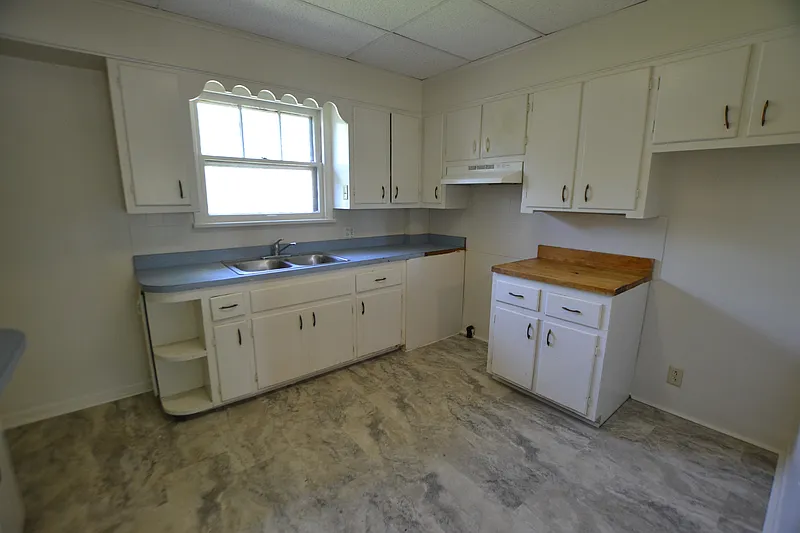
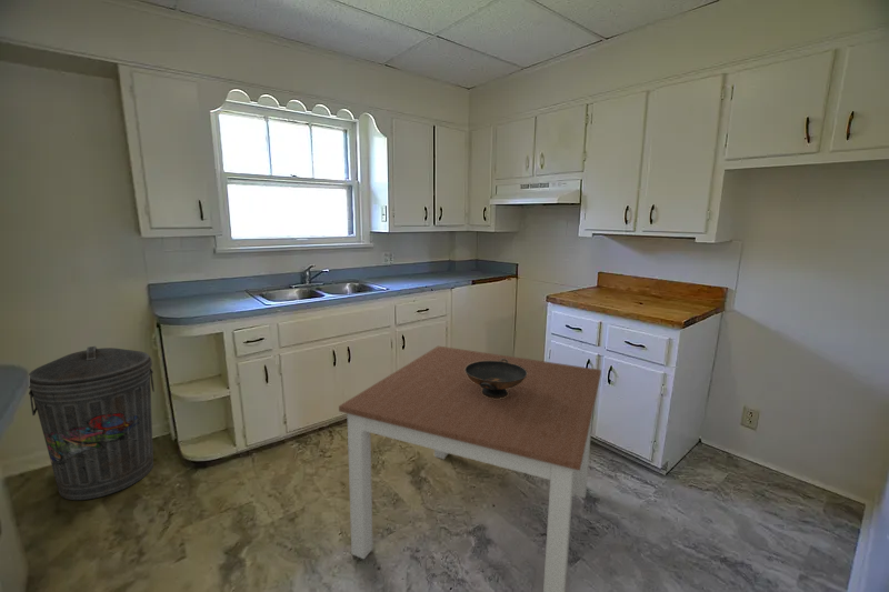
+ decorative bowl [465,359,527,399]
+ dining table [338,345,602,592]
+ trash can [28,345,156,501]
